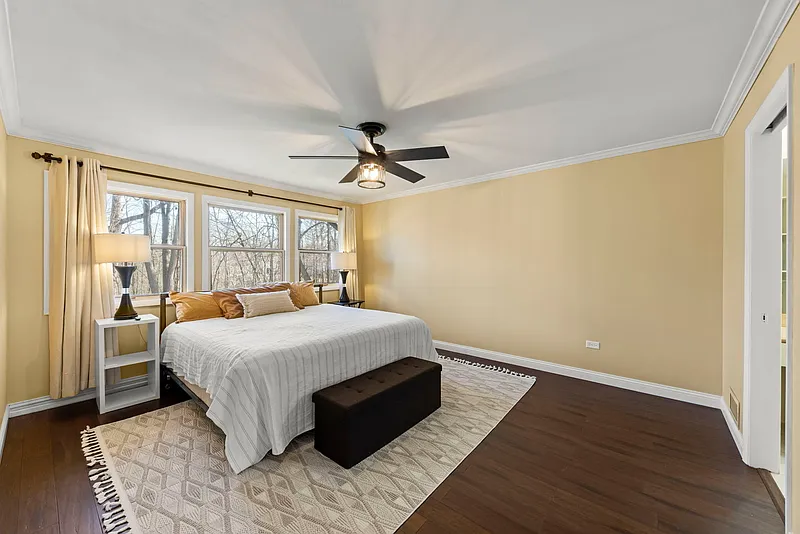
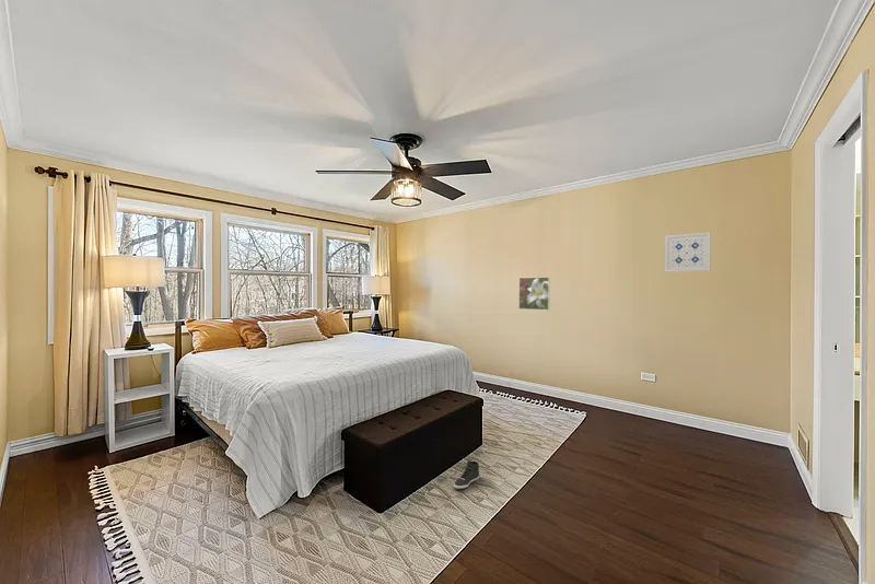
+ sneaker [453,460,480,490]
+ wall art [664,231,712,273]
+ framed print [517,276,551,312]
